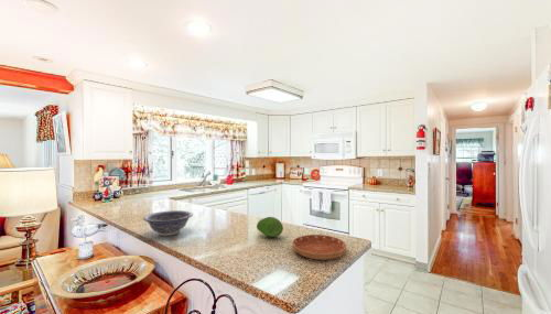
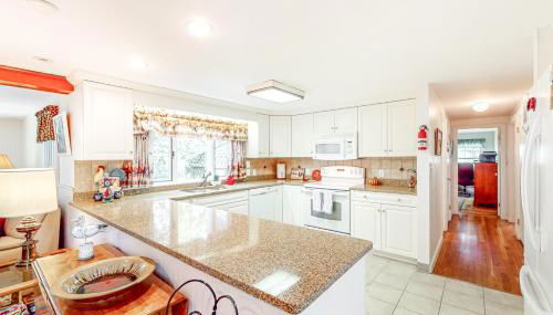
- saucer [291,234,347,261]
- decorative bowl [142,209,194,237]
- fruit [256,216,284,238]
